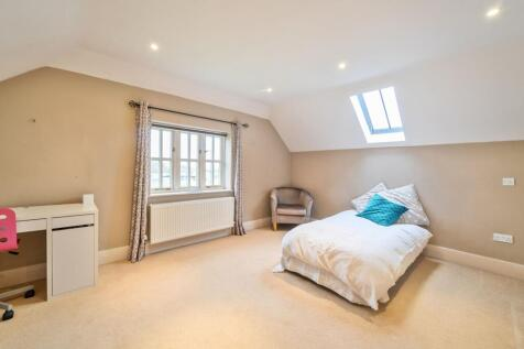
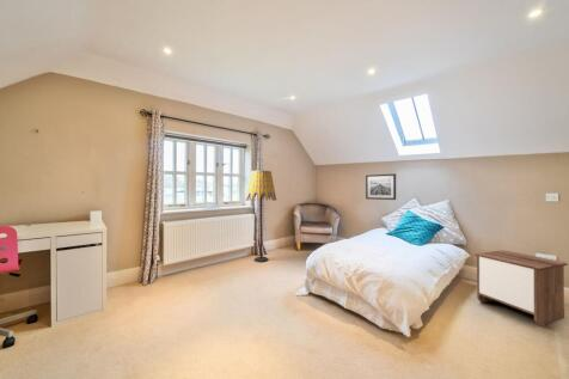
+ floor lamp [245,170,277,263]
+ wall art [365,172,397,201]
+ nightstand [473,249,569,326]
